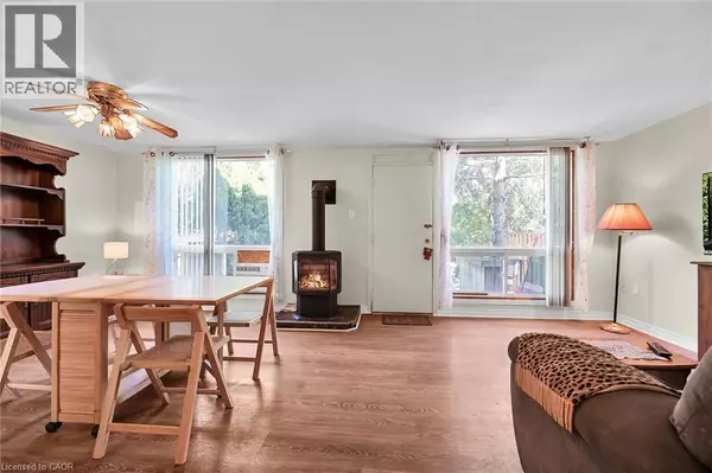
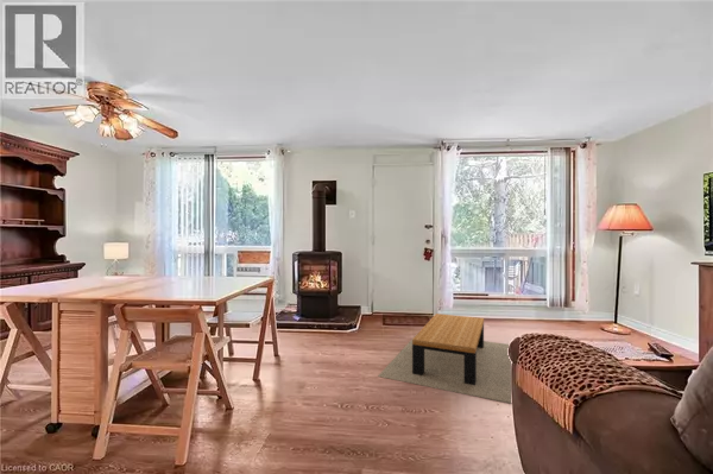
+ coffee table [377,312,512,405]
